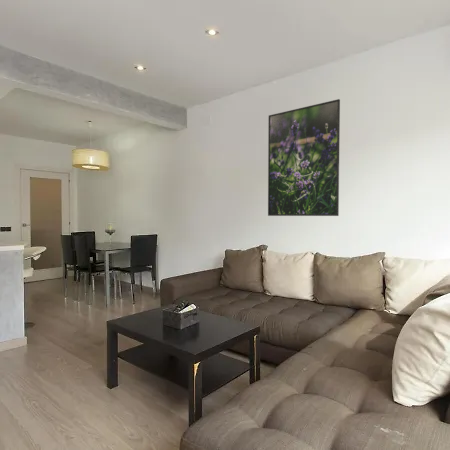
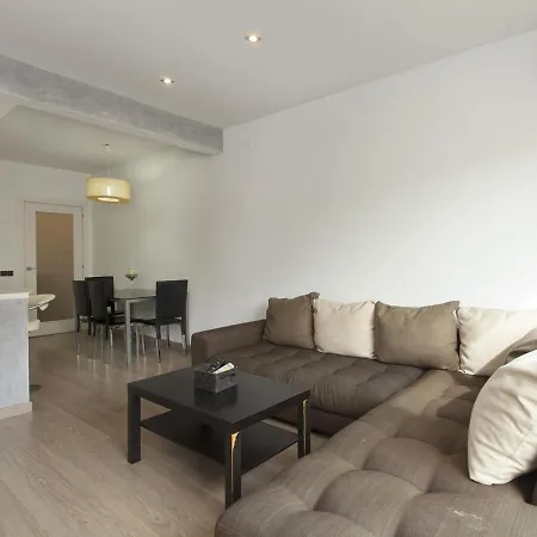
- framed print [267,98,341,217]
